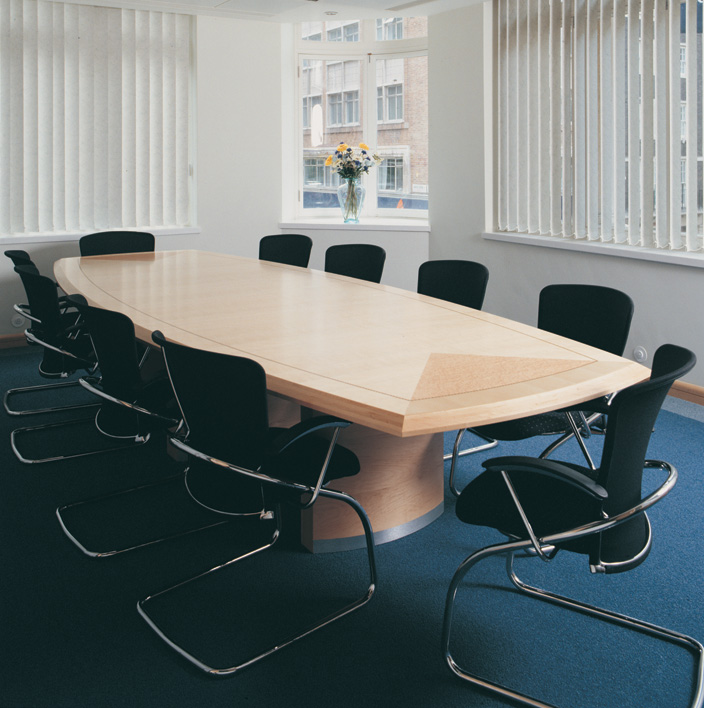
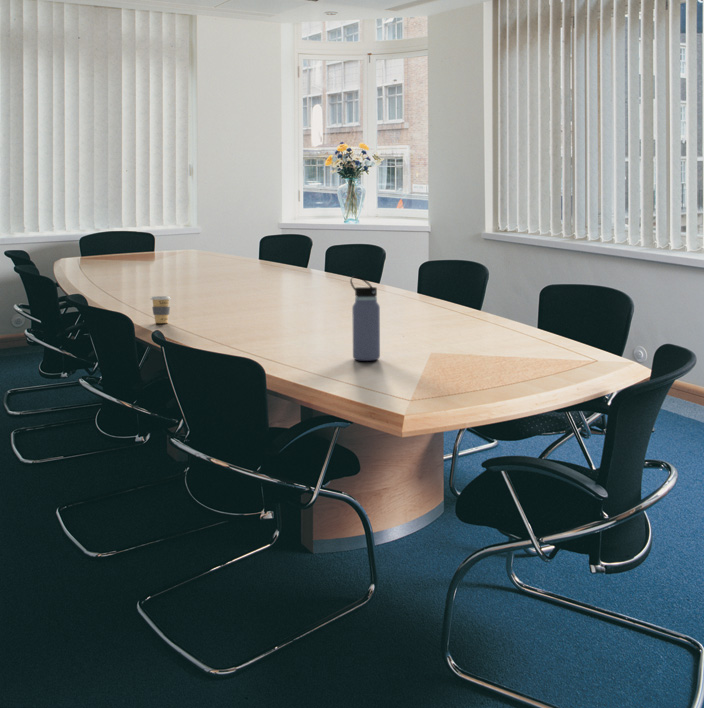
+ water bottle [349,275,381,362]
+ coffee cup [149,295,172,324]
